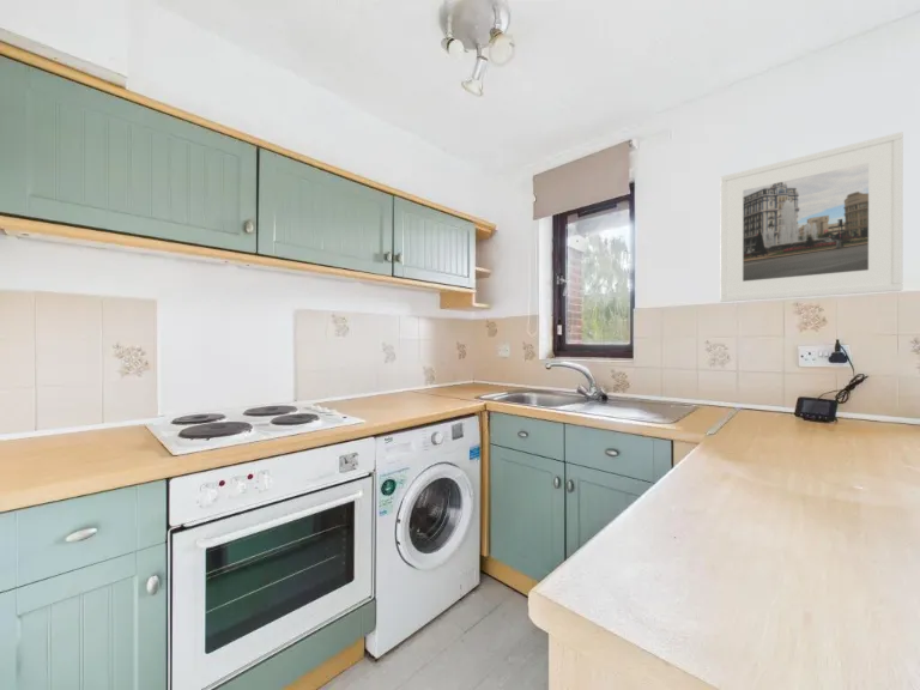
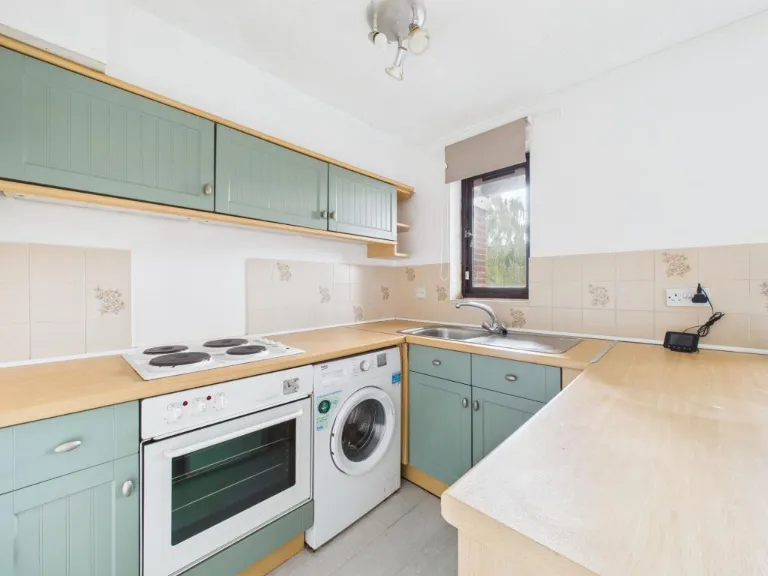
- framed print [719,131,904,303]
